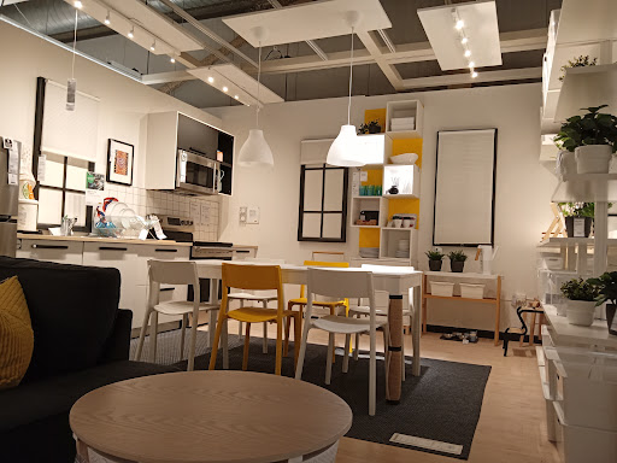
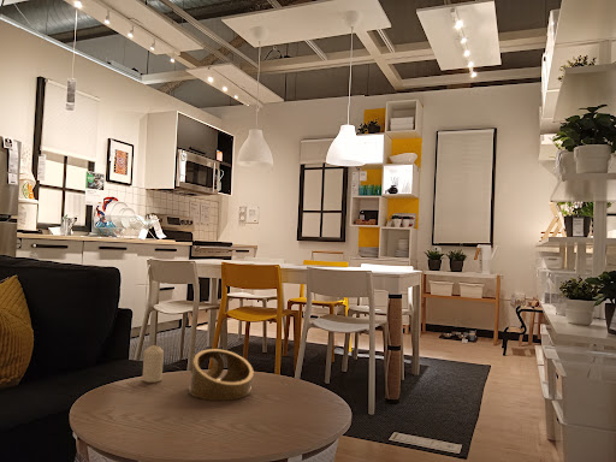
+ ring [188,348,255,402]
+ candle [142,344,165,384]
